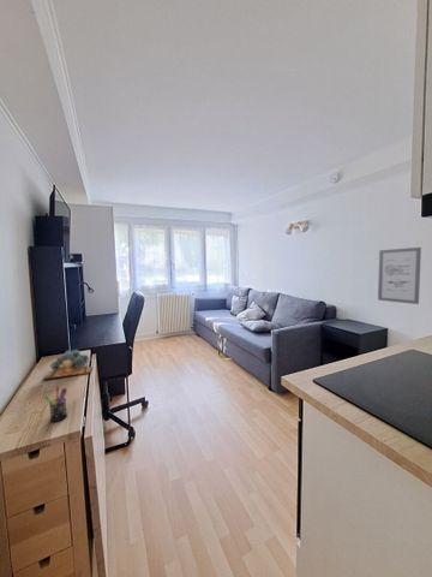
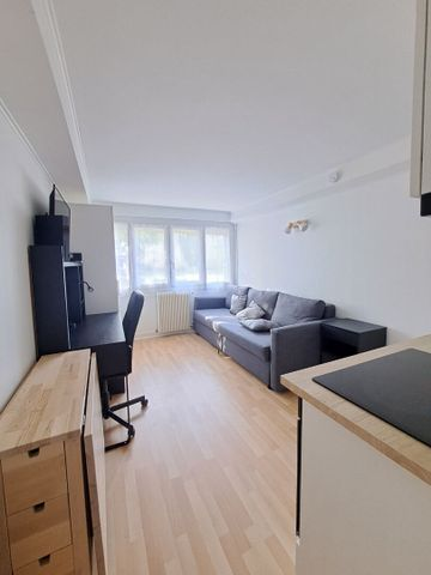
- pen holder [43,385,68,423]
- wall art [377,246,422,305]
- succulent plant [41,349,94,381]
